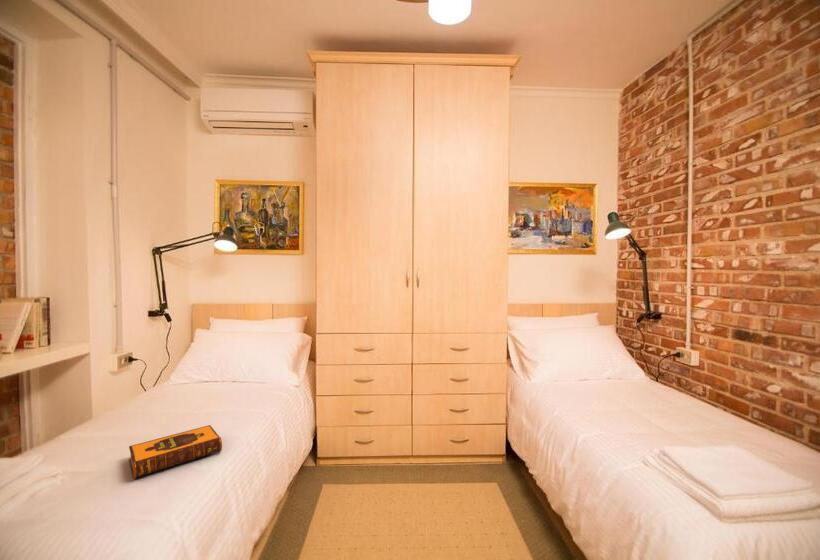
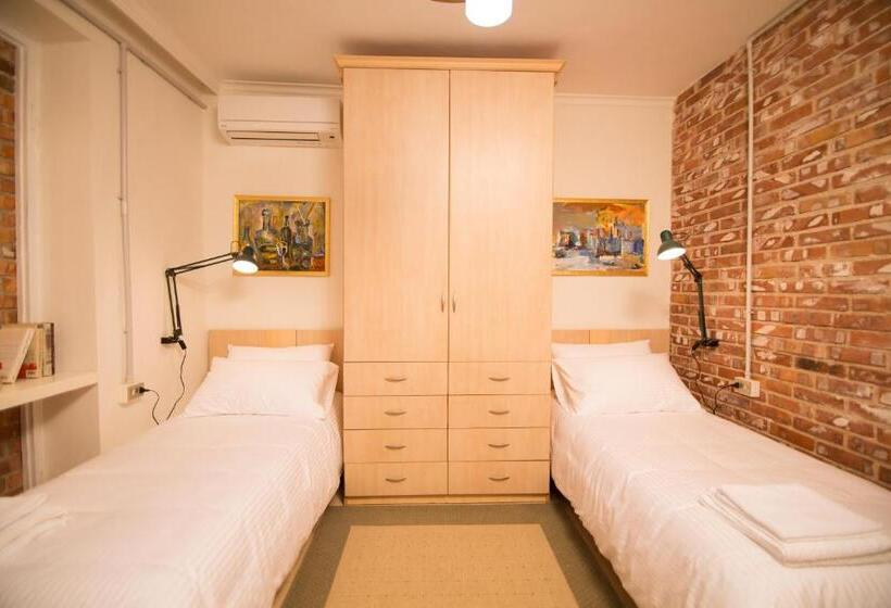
- hardback book [128,424,223,480]
